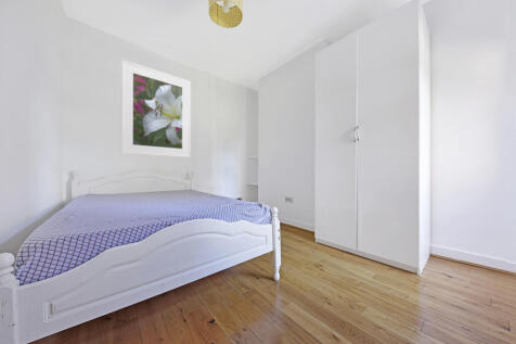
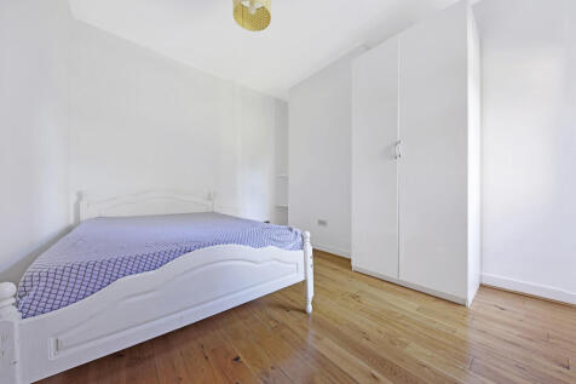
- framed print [120,59,192,158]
